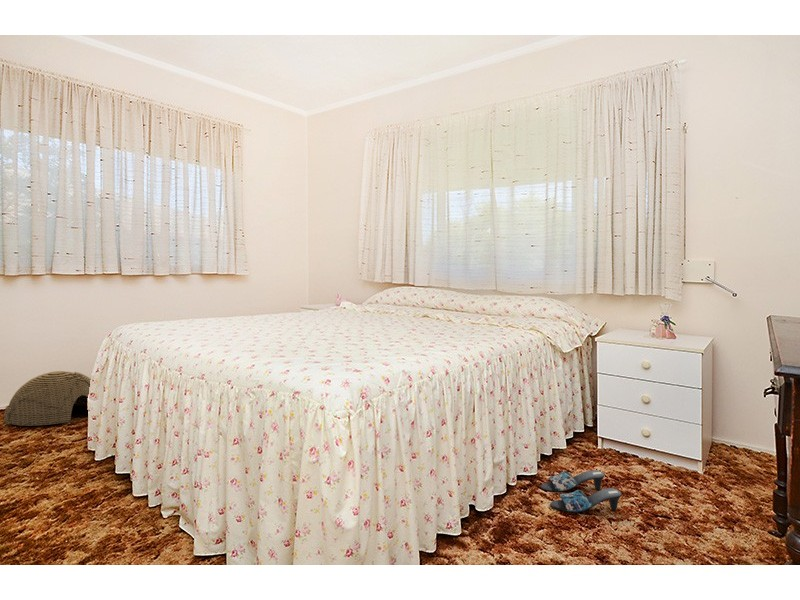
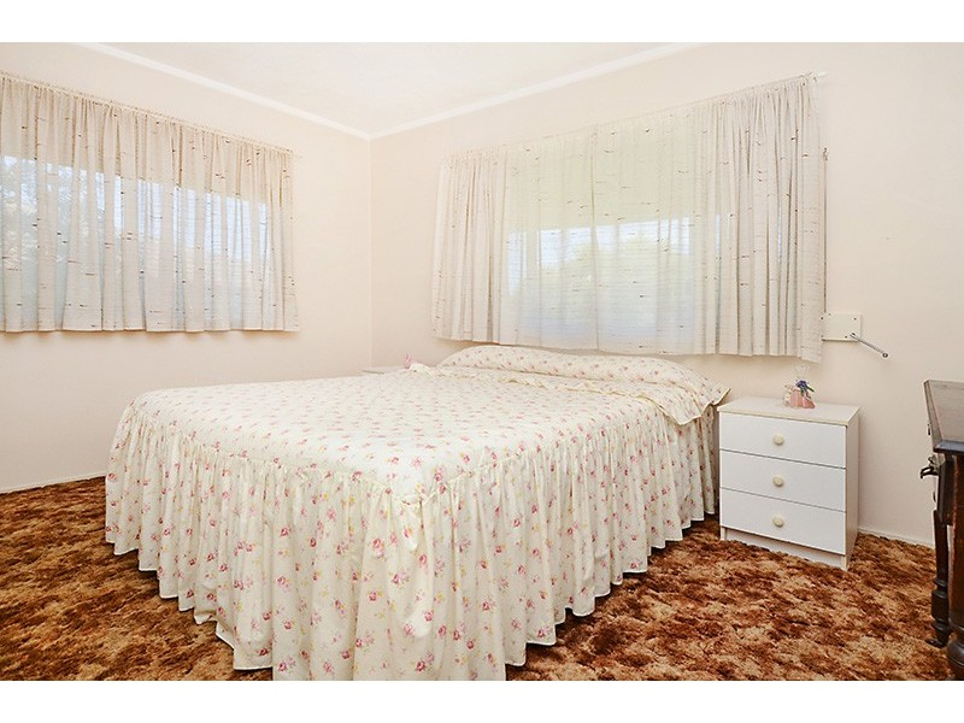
- woven basket [3,370,92,426]
- slippers [540,469,622,513]
